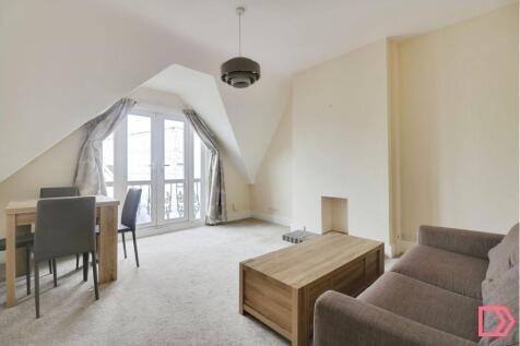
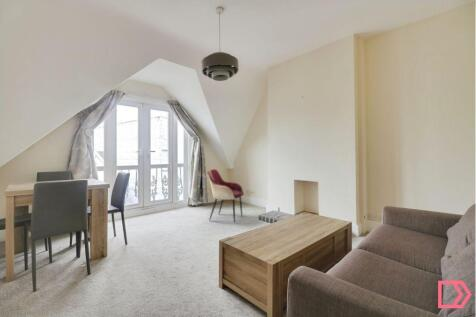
+ armchair [206,168,245,224]
